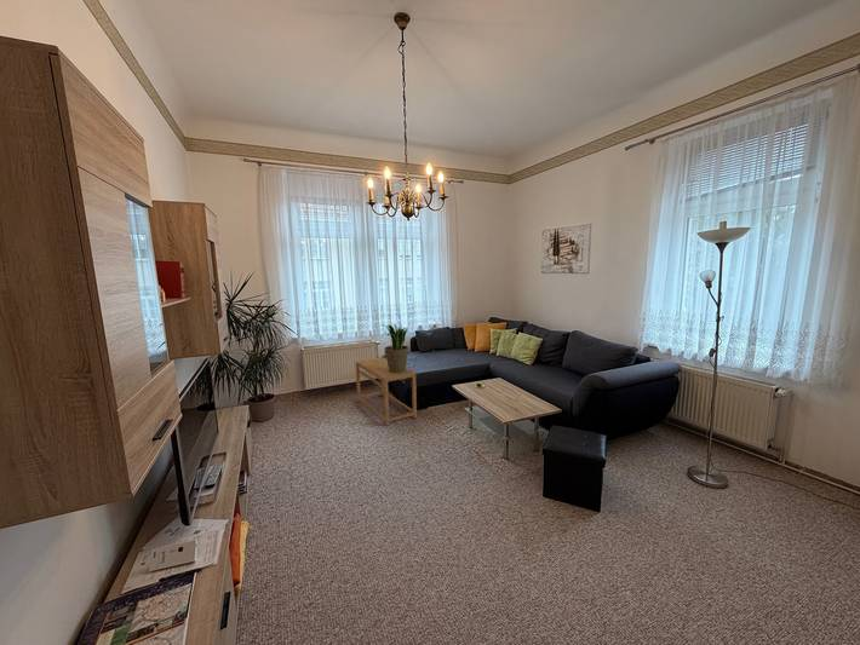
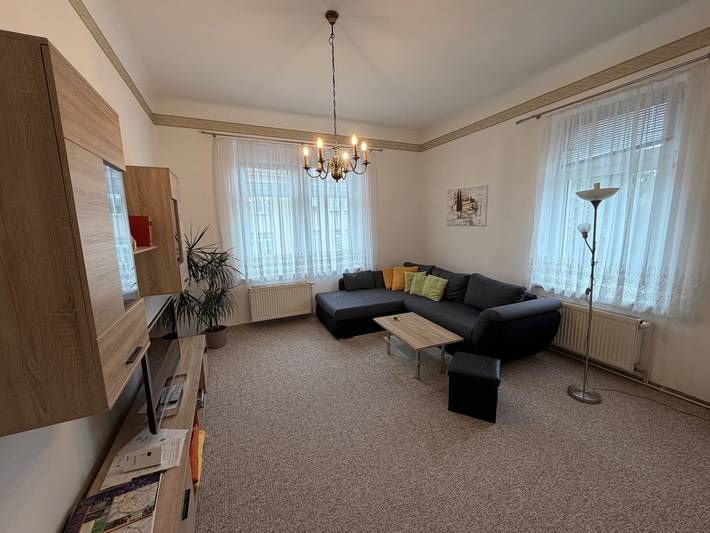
- potted plant [383,323,409,373]
- side table [354,356,418,426]
